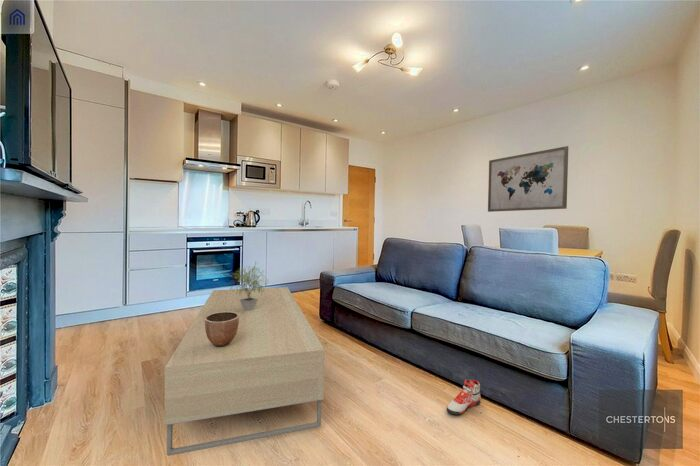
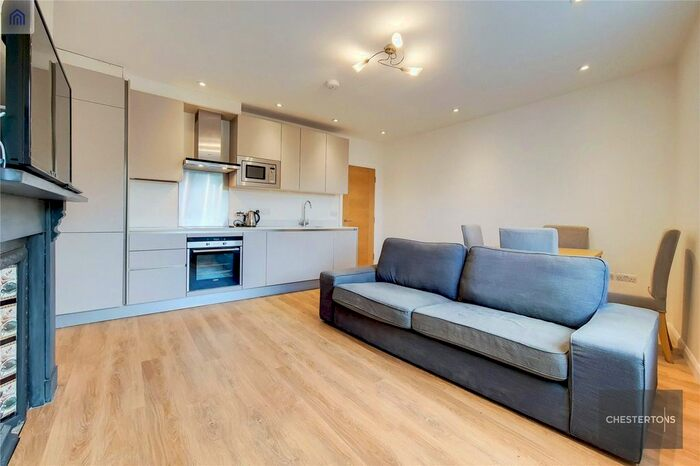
- coffee table [163,286,326,457]
- sneaker [446,379,482,416]
- wall art [487,145,569,213]
- decorative bowl [205,312,239,347]
- potted plant [227,260,270,311]
